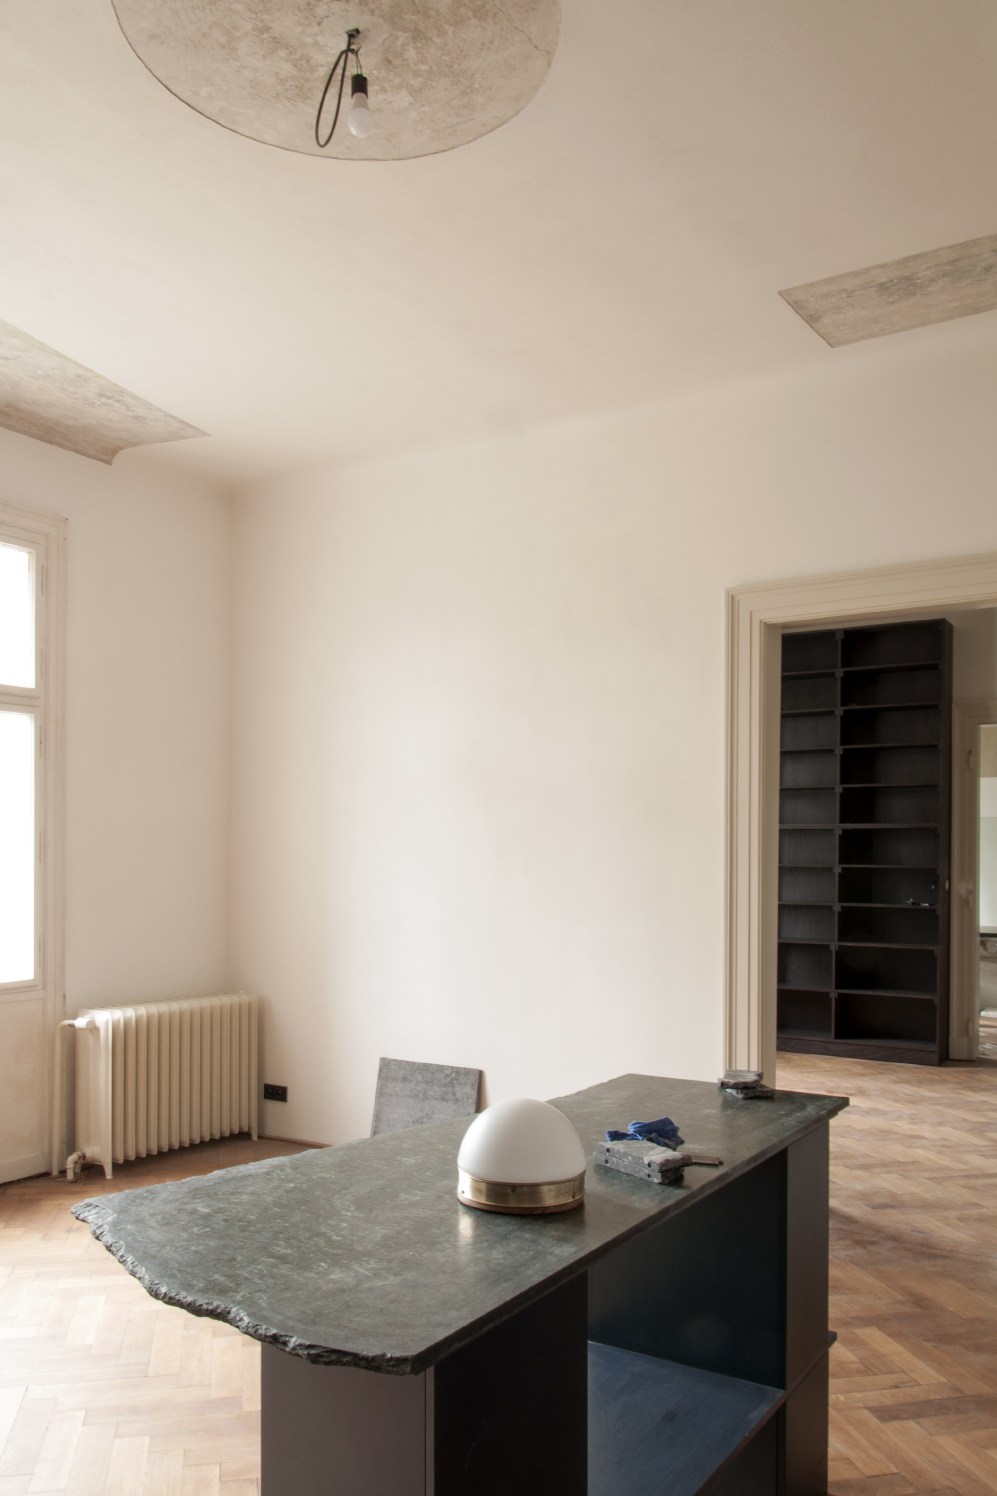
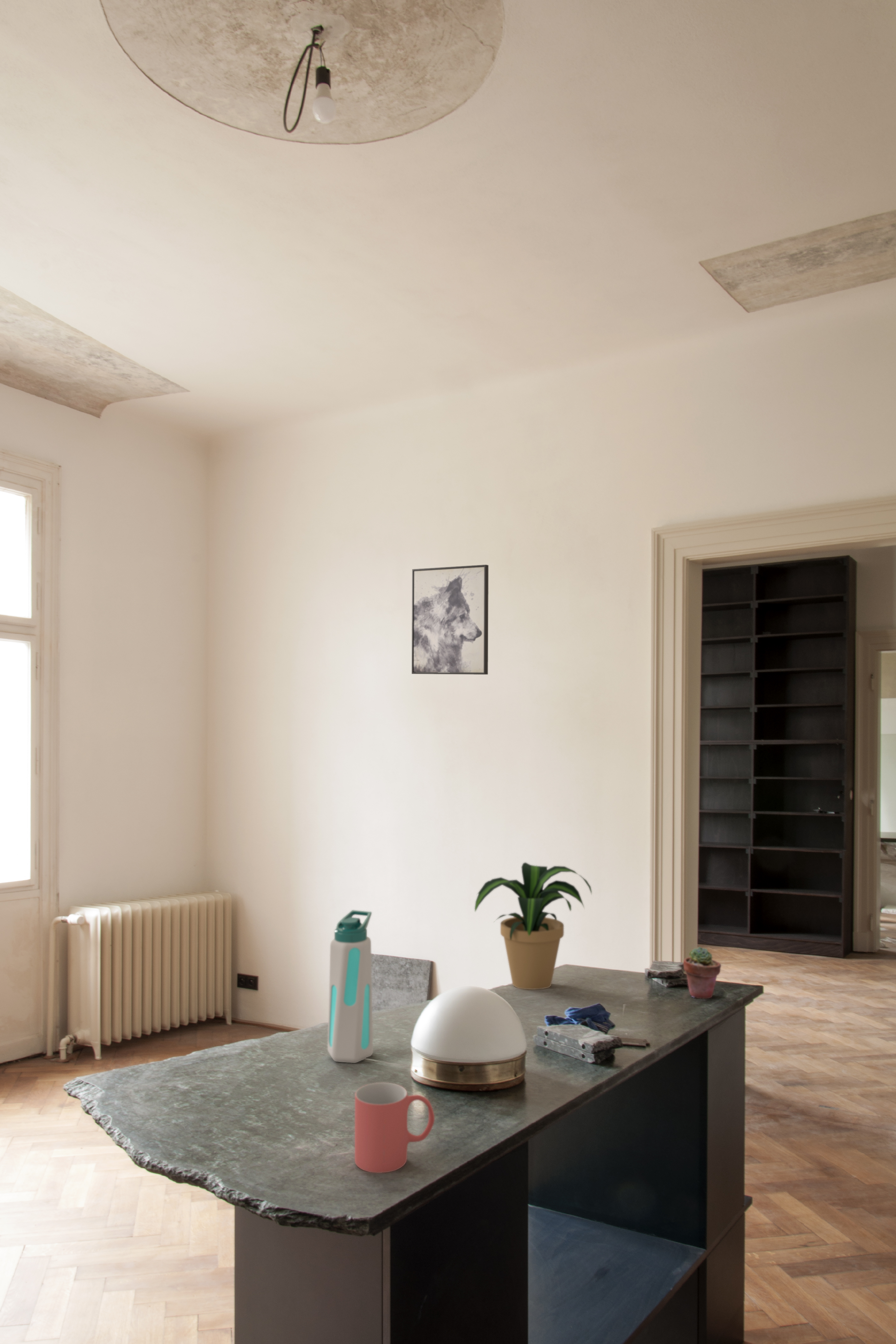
+ water bottle [327,910,373,1063]
+ potted succulent [683,946,721,999]
+ mug [354,1082,435,1173]
+ wall art [411,564,489,675]
+ potted plant [474,862,592,990]
